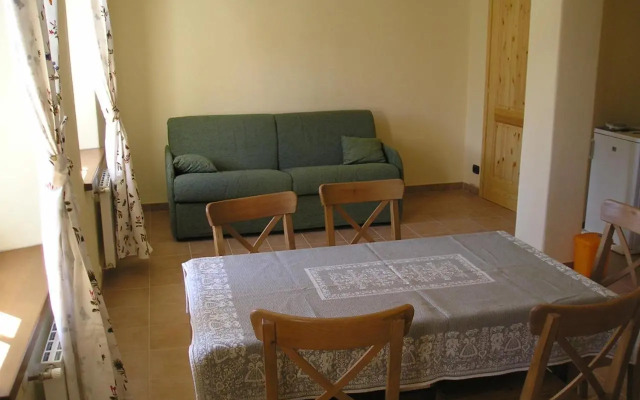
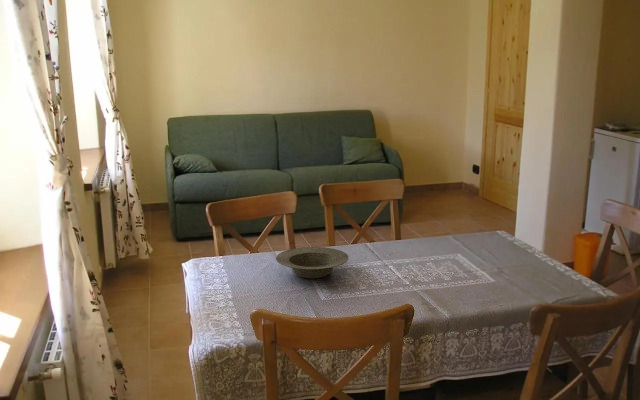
+ bowl [275,246,350,279]
